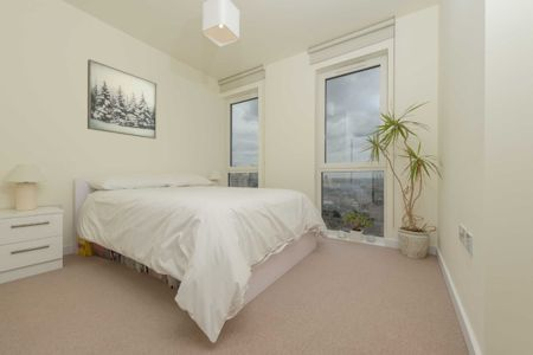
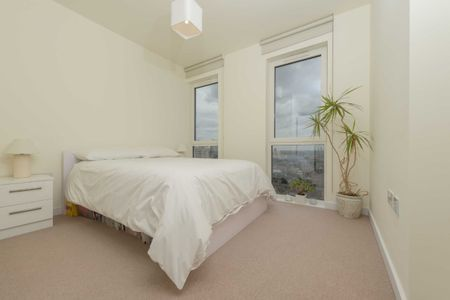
- wall art [86,58,158,140]
